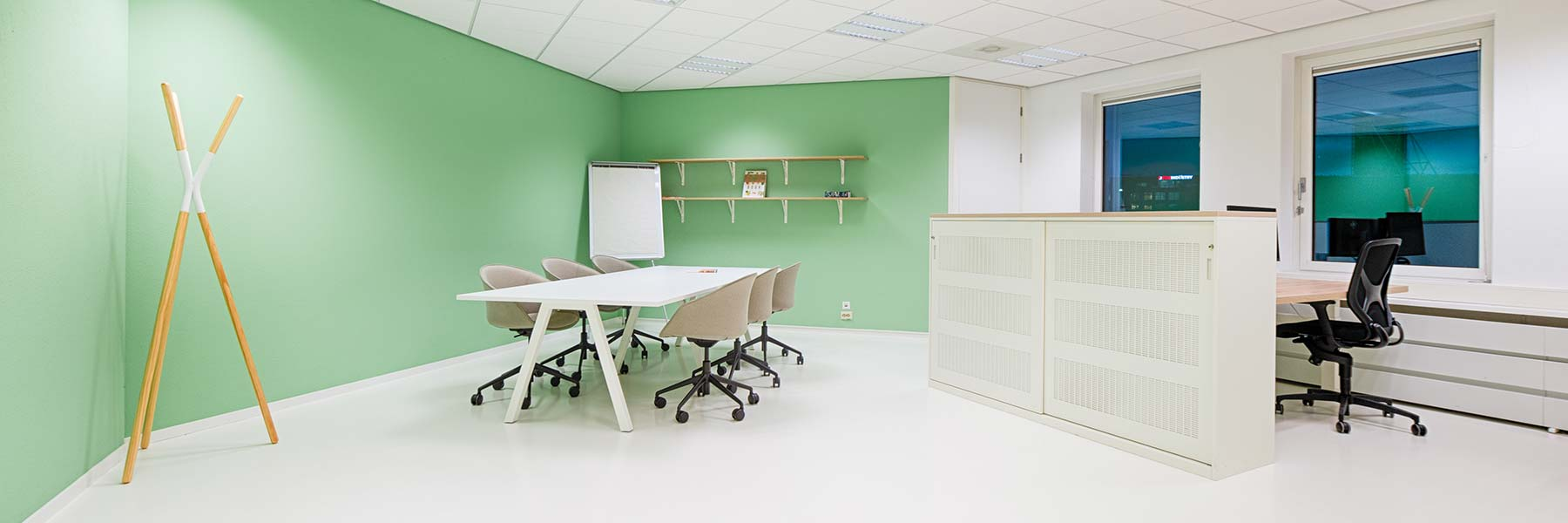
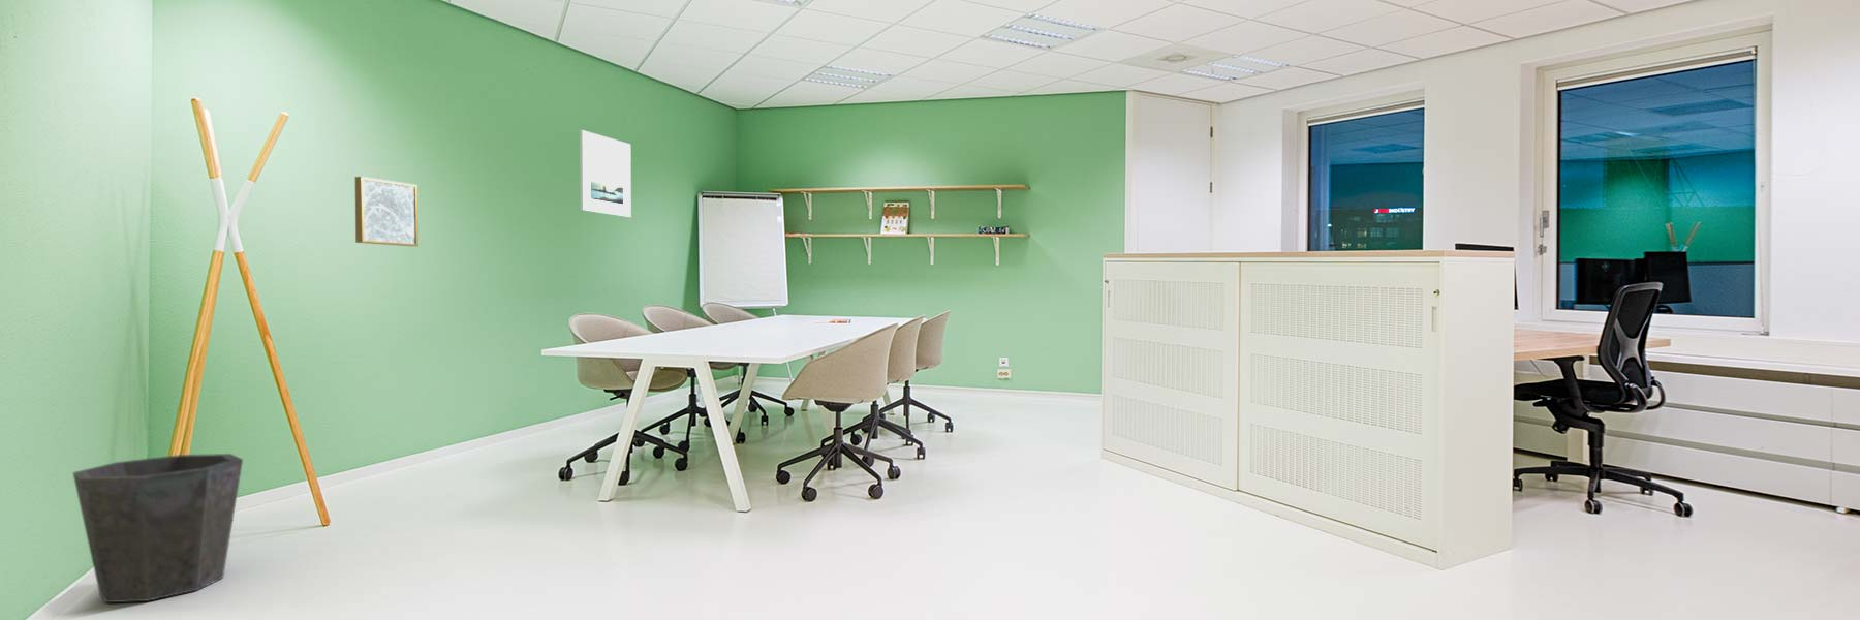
+ wall art [355,175,420,247]
+ waste bin [71,453,244,603]
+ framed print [579,129,632,218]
